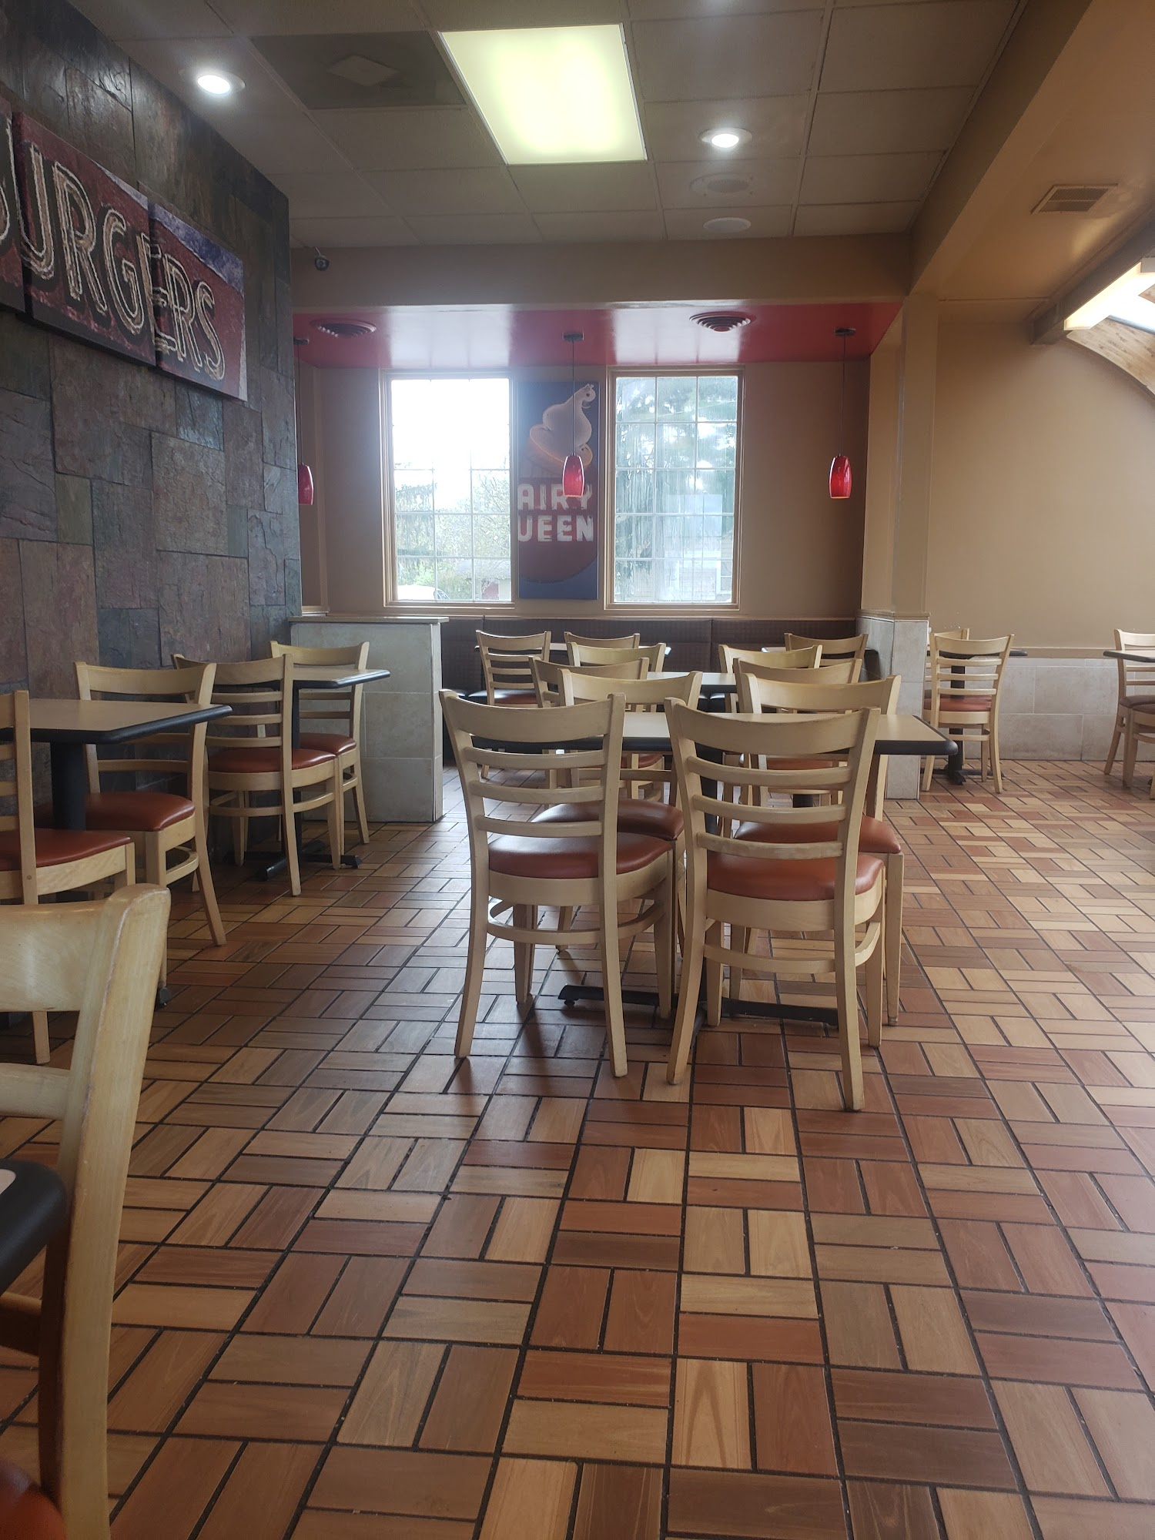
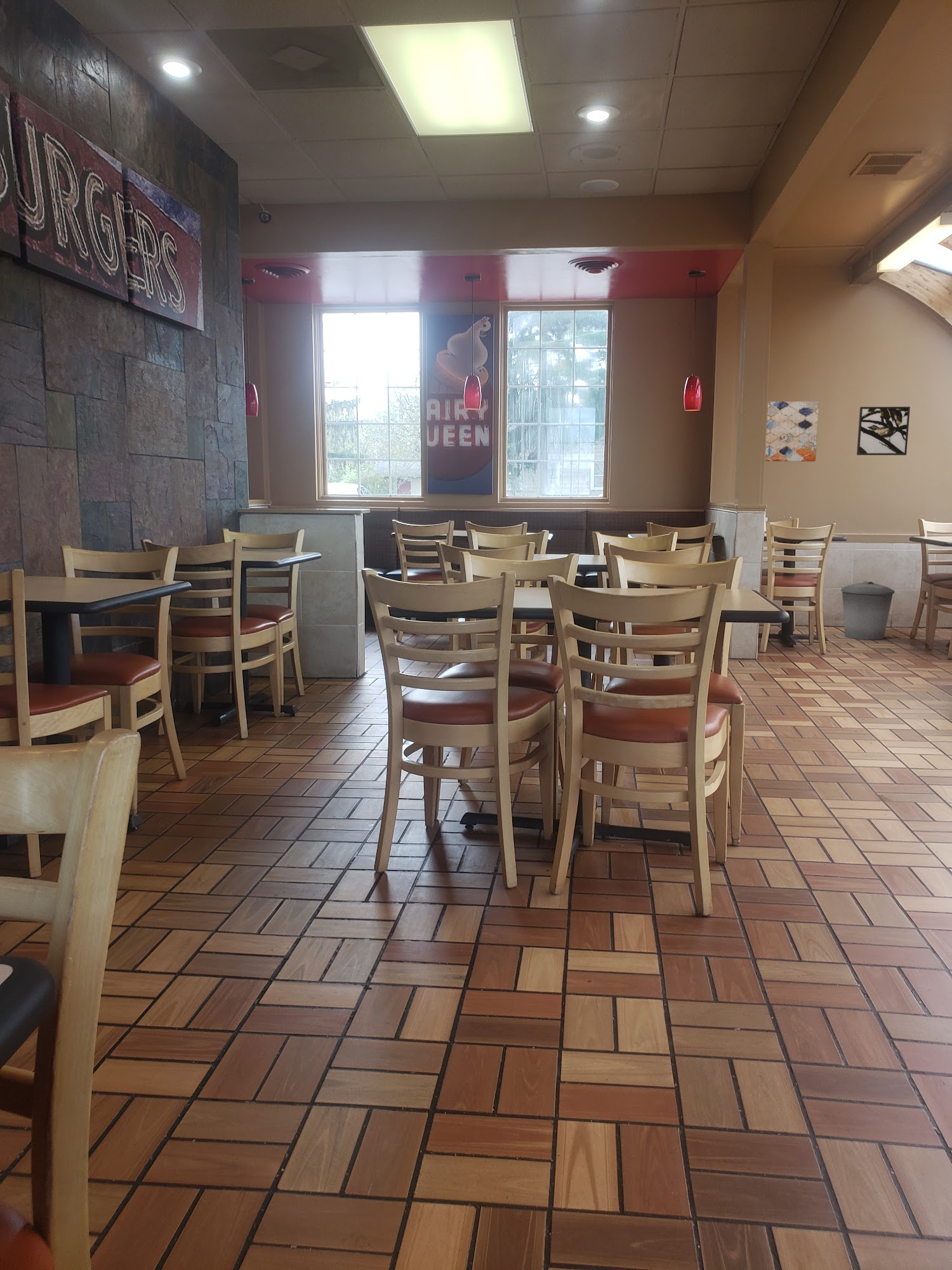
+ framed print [856,406,911,456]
+ trash can [840,581,895,640]
+ wall art [765,401,820,462]
